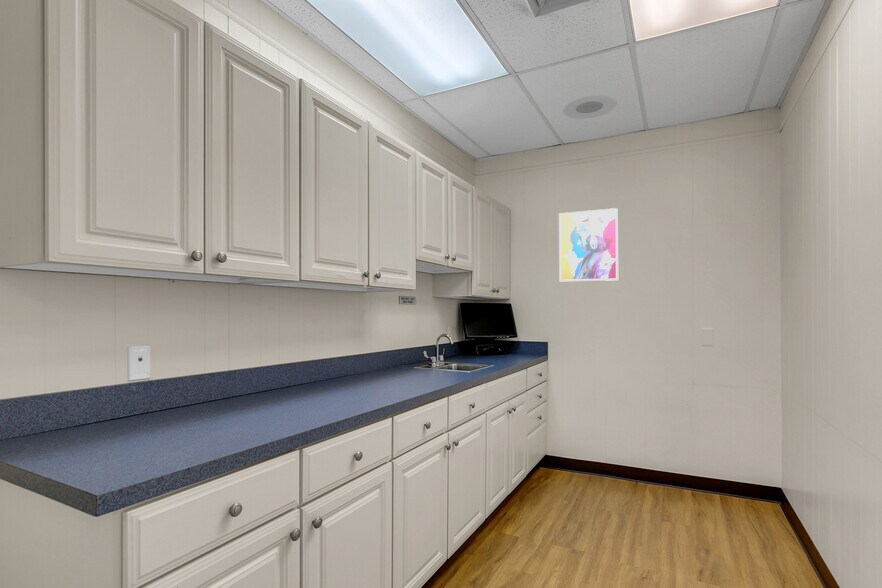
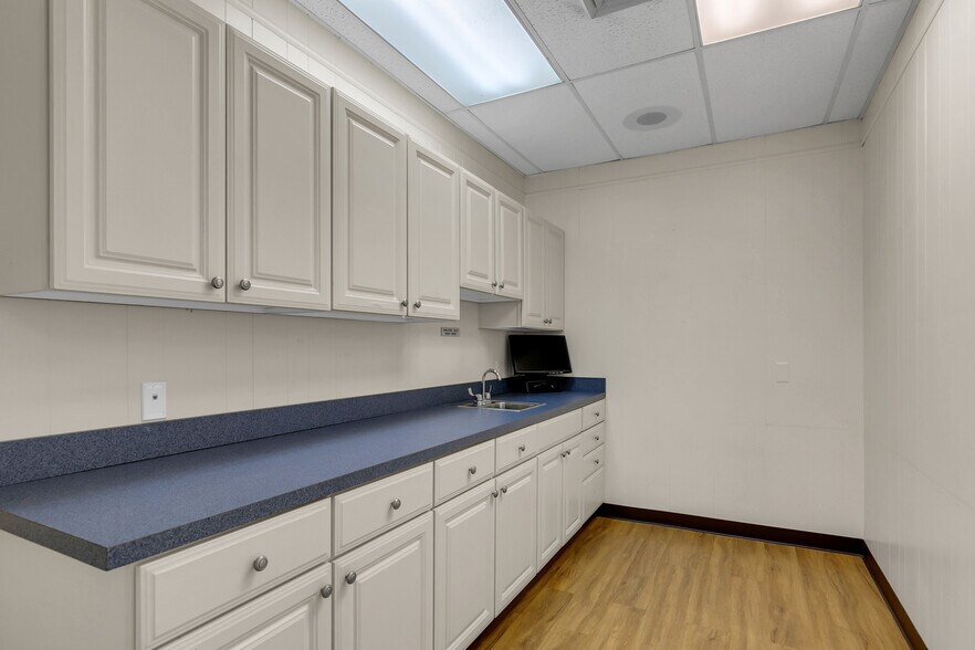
- wall art [558,207,619,282]
